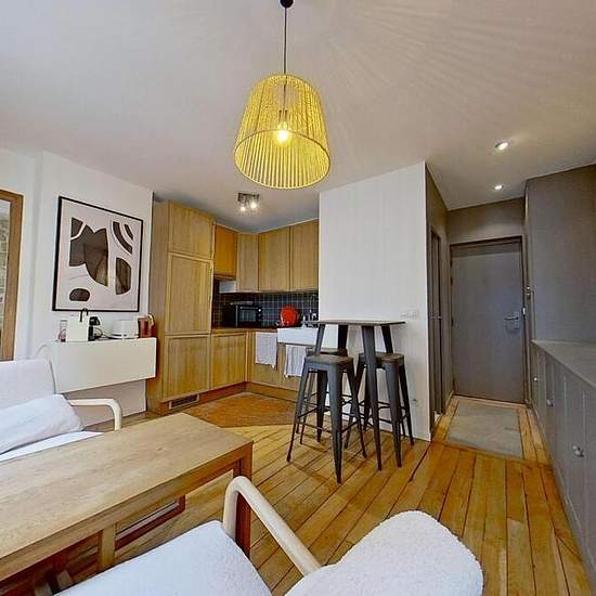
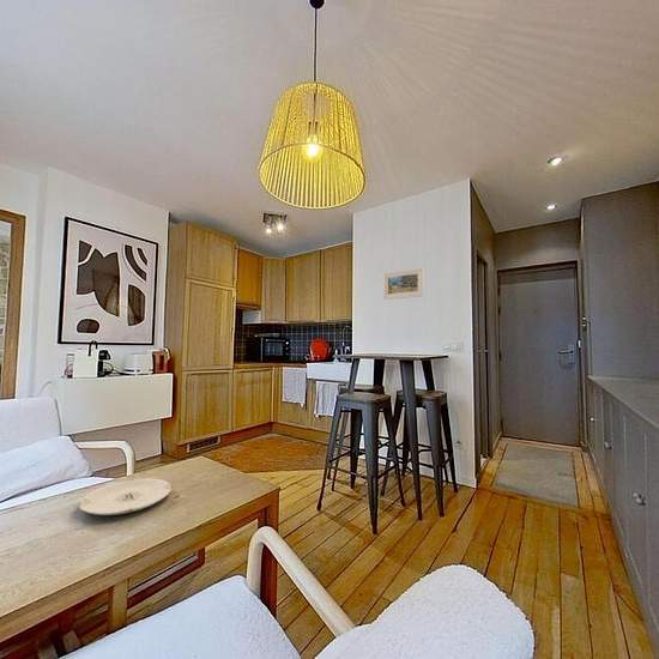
+ plate [78,477,173,516]
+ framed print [382,266,425,301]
